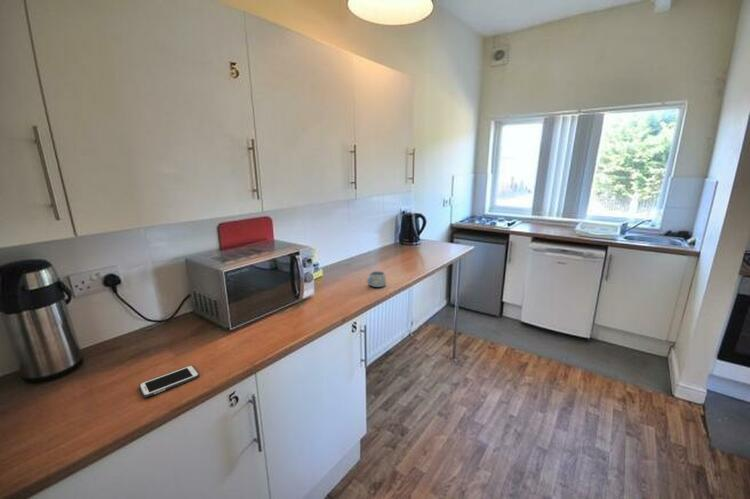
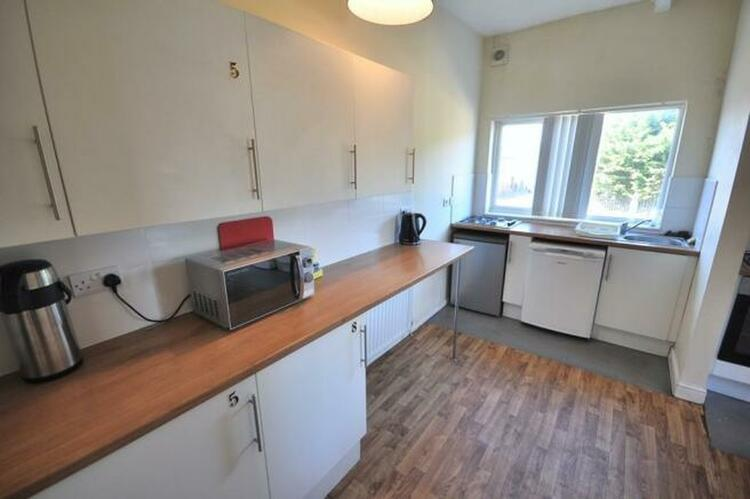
- mug [366,270,387,288]
- cell phone [138,364,200,398]
